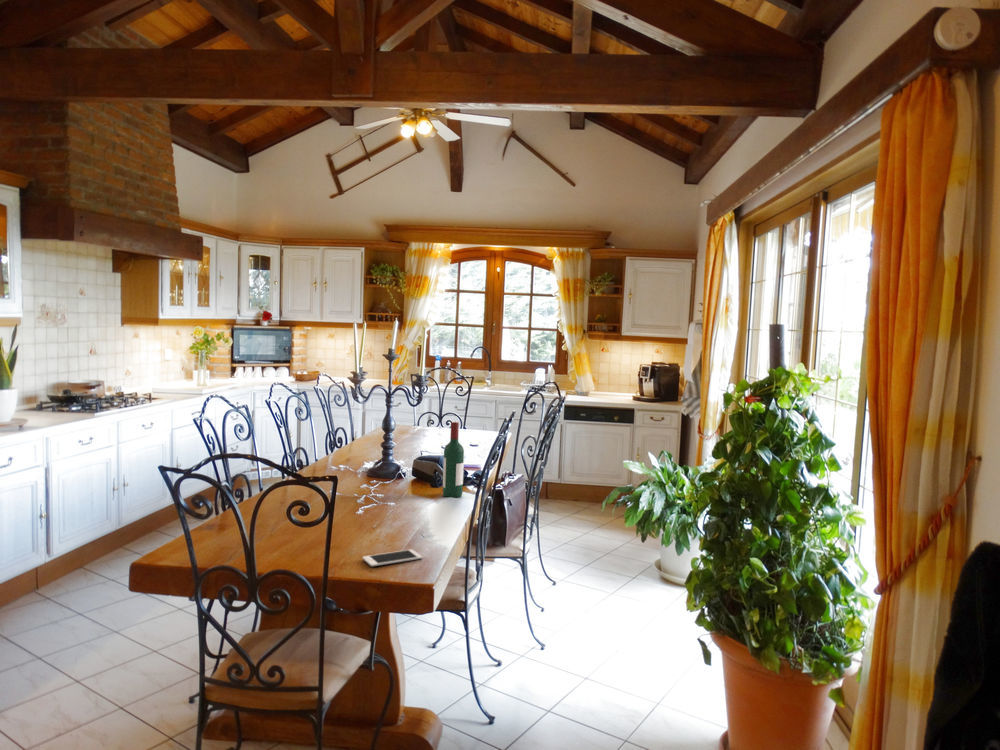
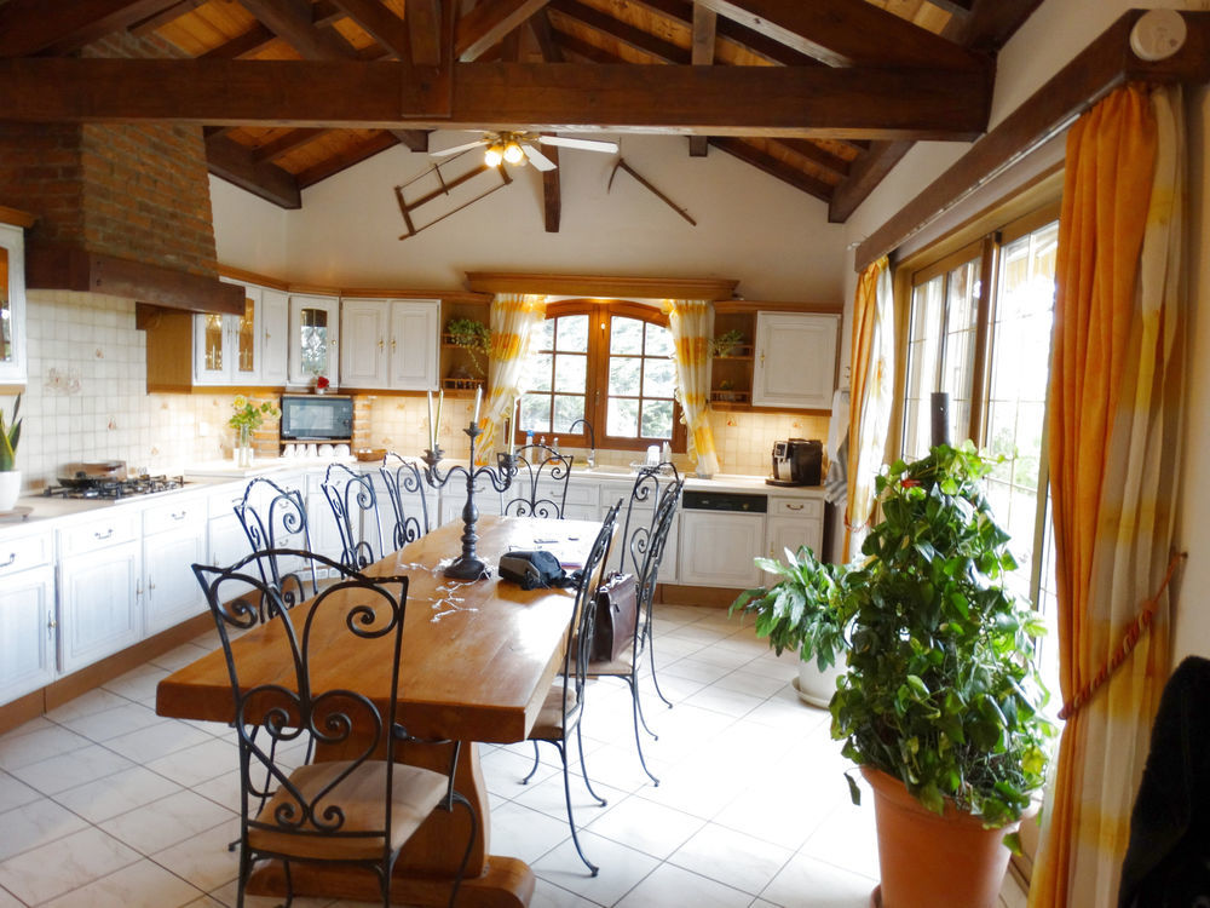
- wine bottle [442,421,465,498]
- cell phone [362,548,423,568]
